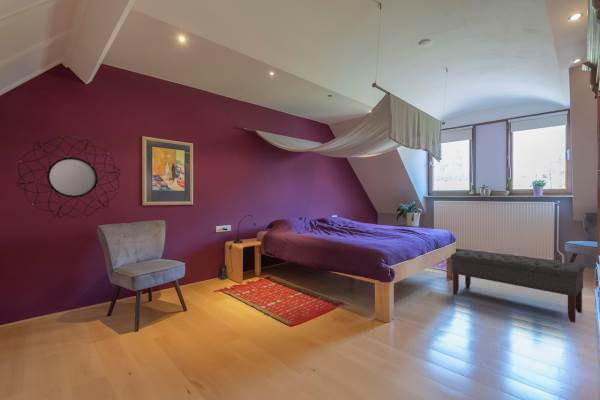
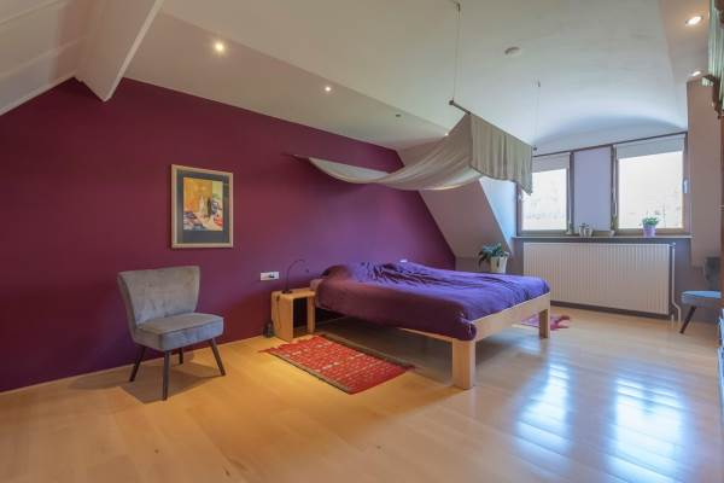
- bench [450,249,586,324]
- home mirror [15,136,121,219]
